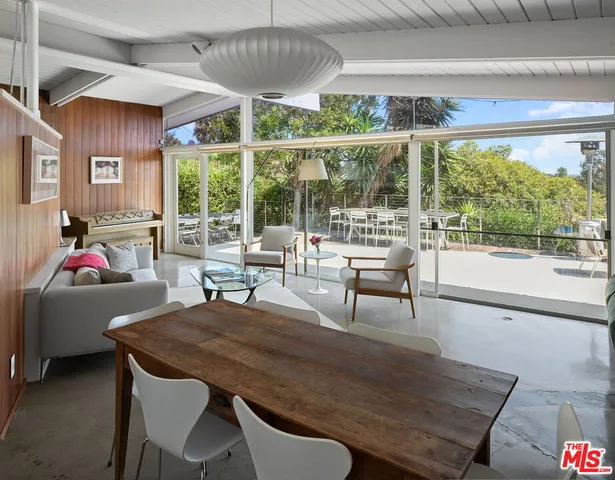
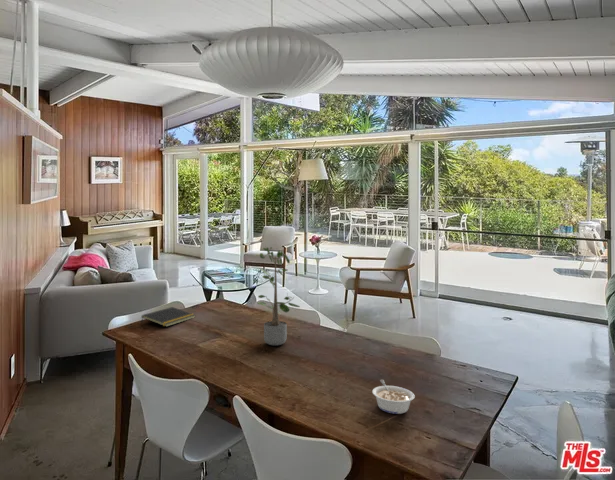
+ potted plant [256,244,301,346]
+ legume [371,379,416,415]
+ notepad [140,306,196,328]
